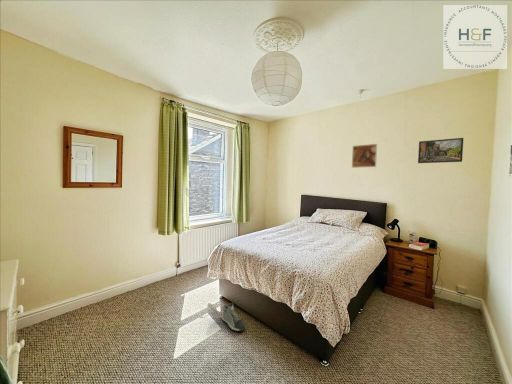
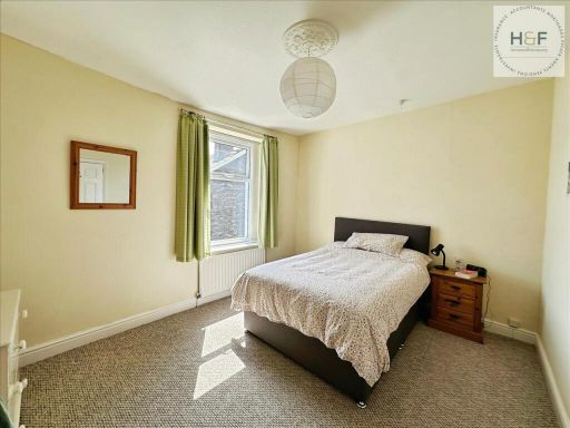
- sneaker [221,302,247,332]
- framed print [417,137,464,164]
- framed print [351,143,378,169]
